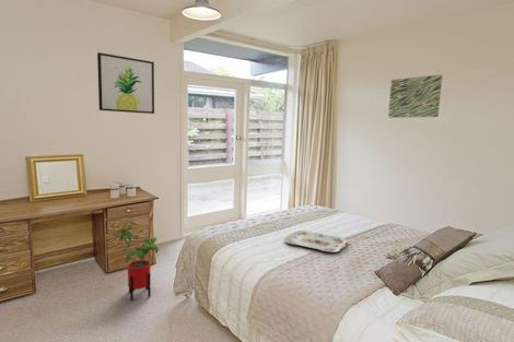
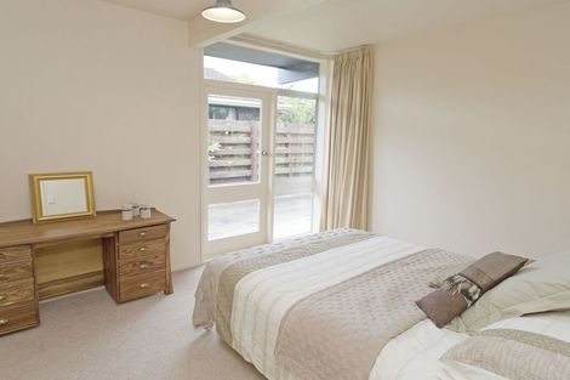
- wall art [96,51,155,115]
- serving tray [283,229,348,253]
- wall art [387,73,443,119]
- house plant [109,222,160,302]
